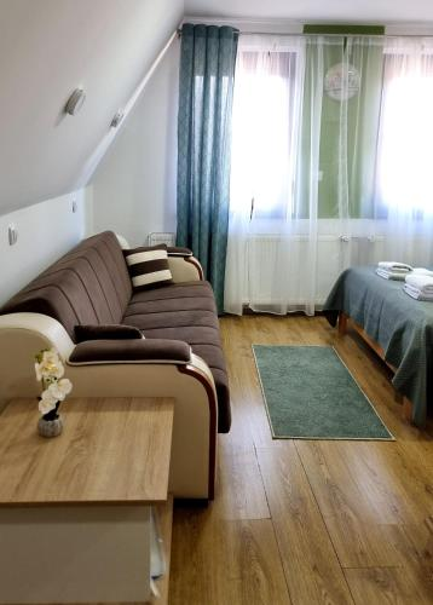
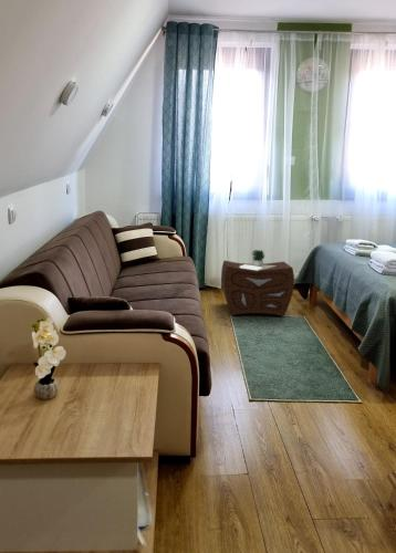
+ nightstand [220,249,295,317]
